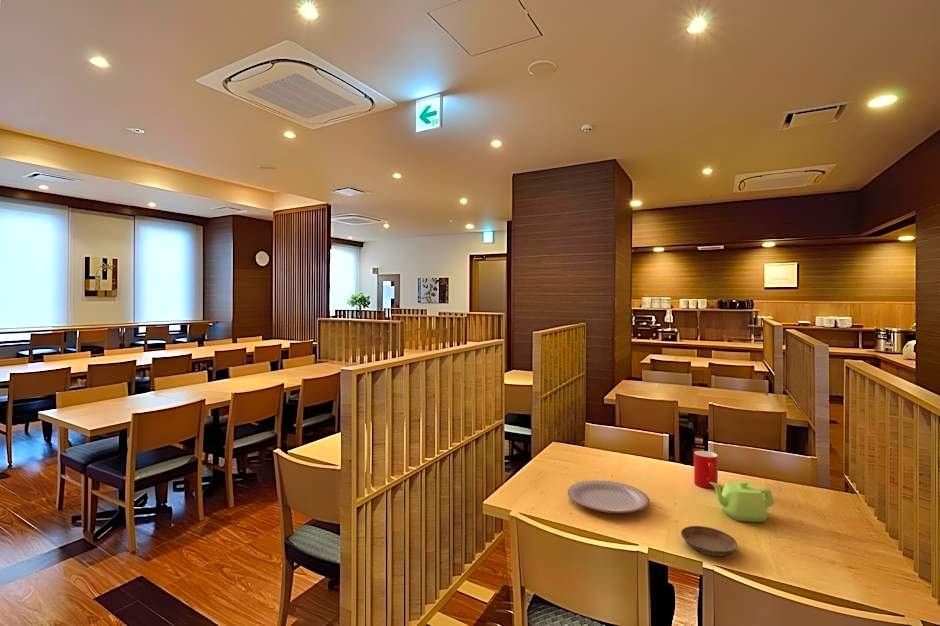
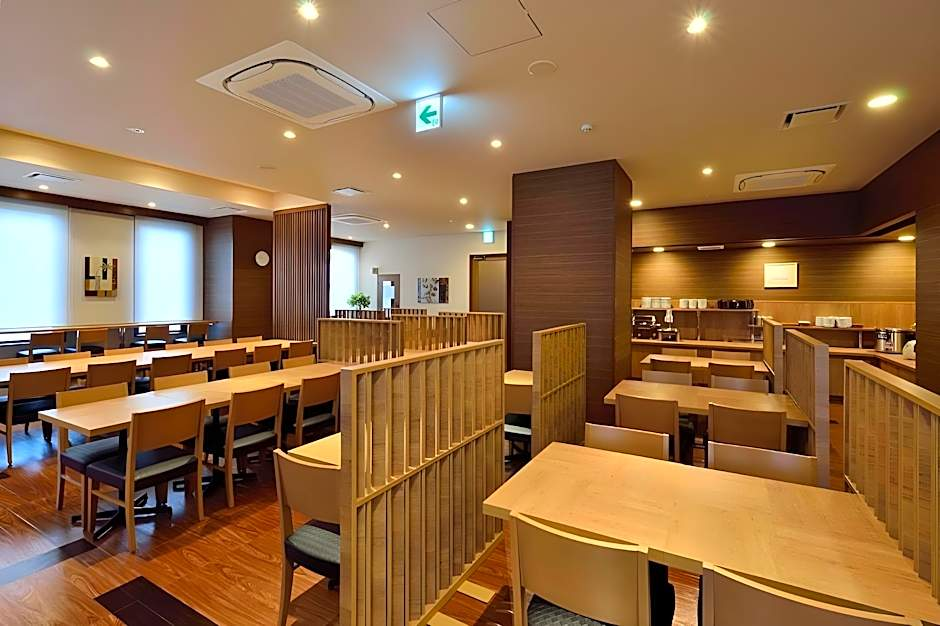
- teapot [709,480,774,523]
- saucer [680,525,739,557]
- cup [693,450,719,489]
- plate [567,479,650,514]
